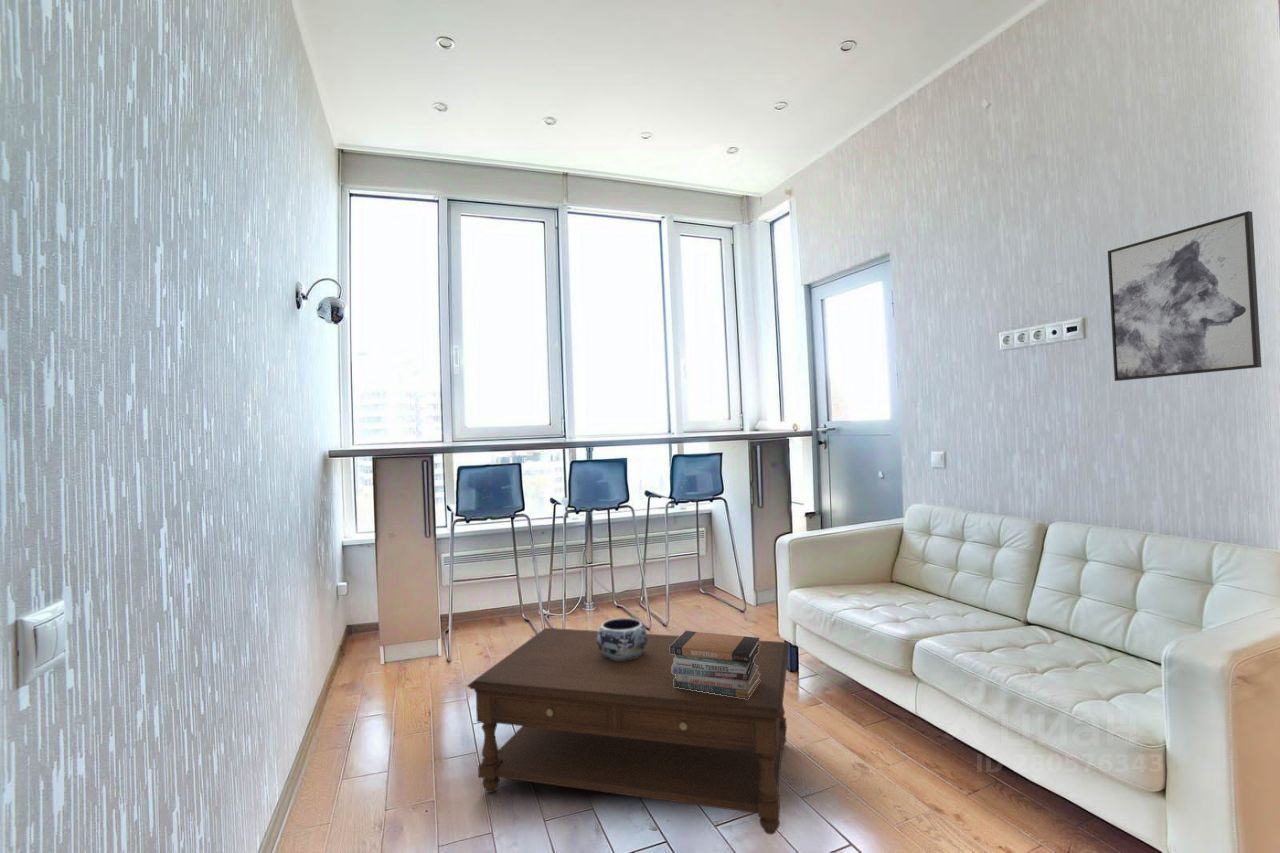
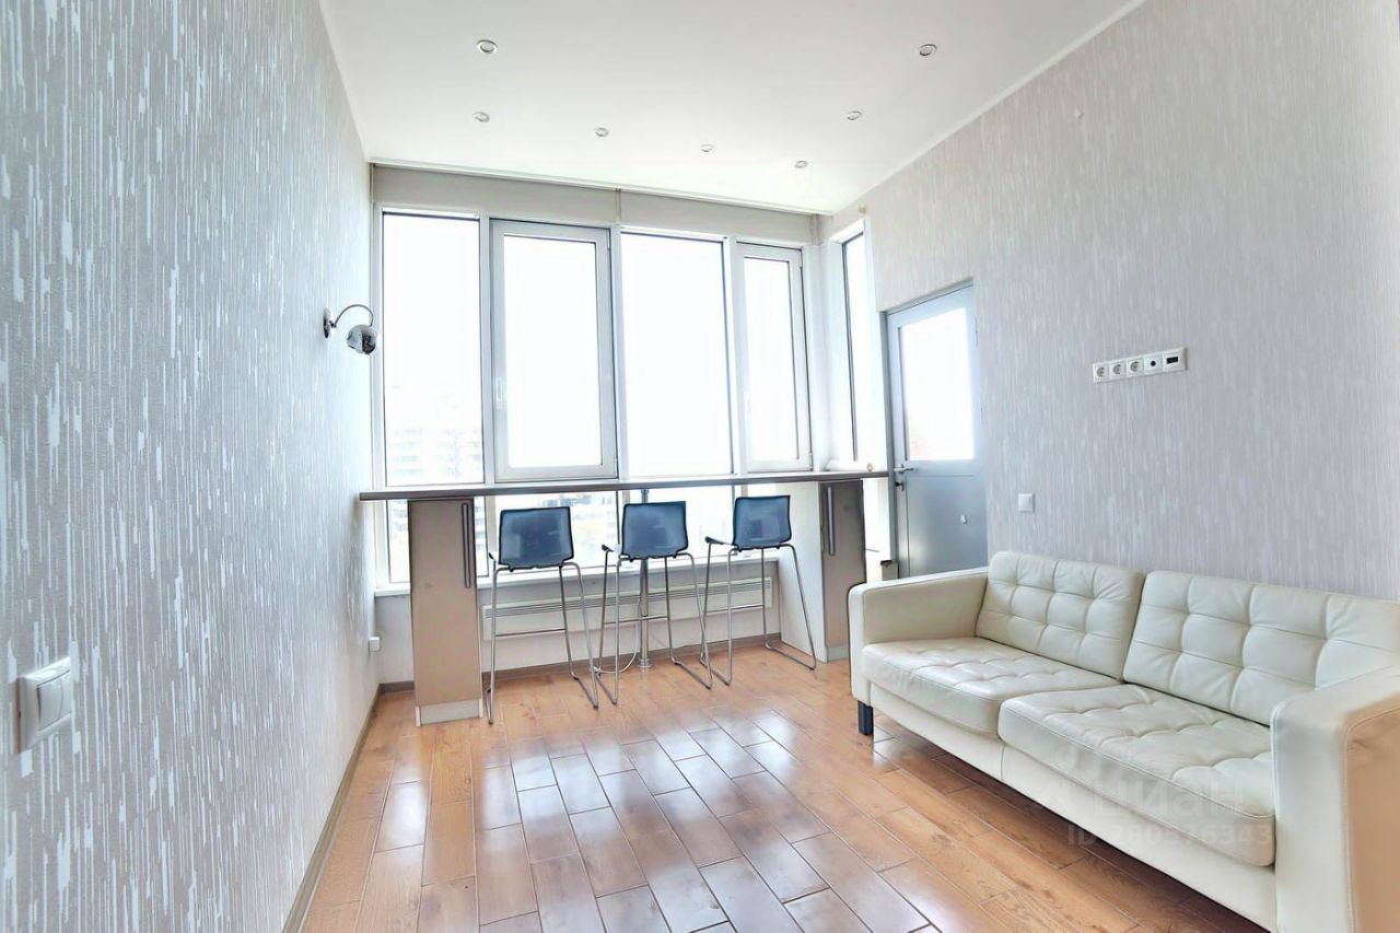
- wall art [1107,210,1262,382]
- coffee table [466,627,790,836]
- book stack [670,630,760,699]
- decorative bowl [597,617,648,661]
